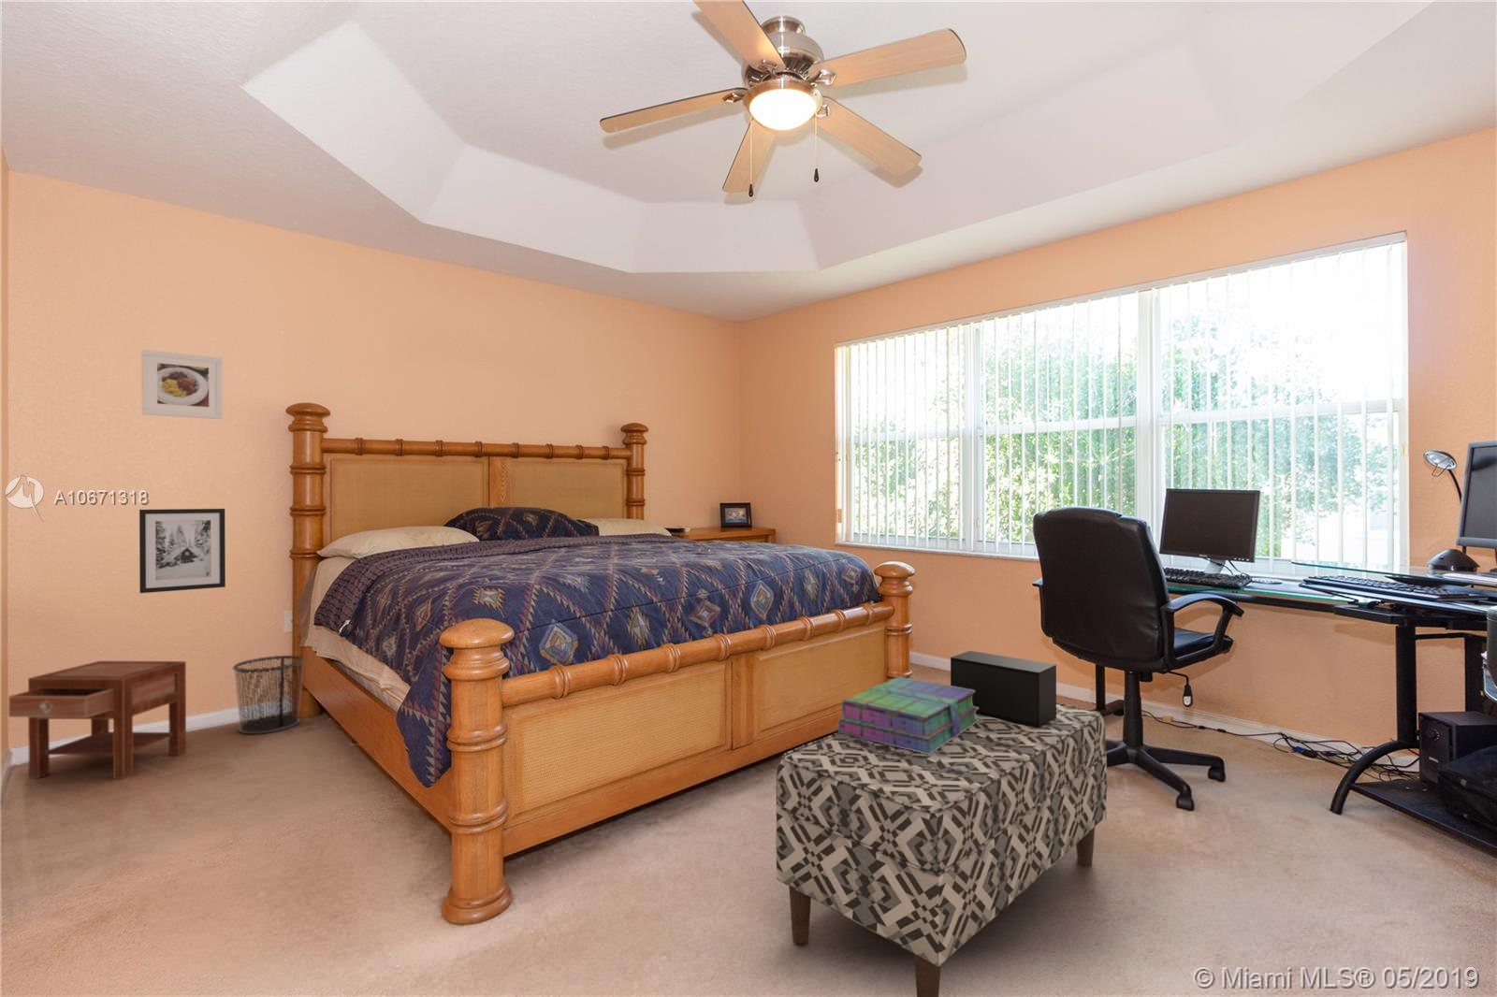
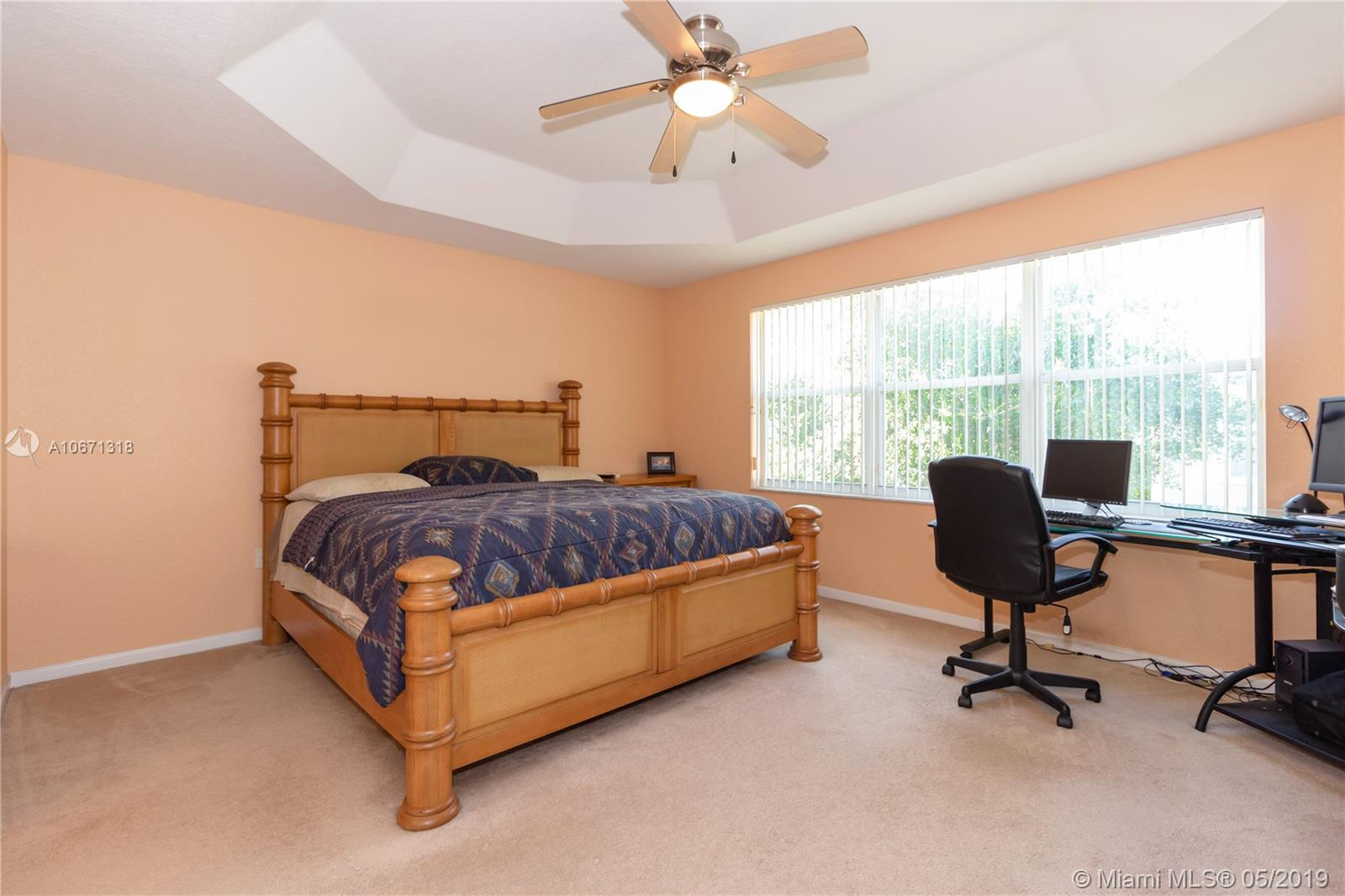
- bench [775,701,1107,997]
- stack of books [837,677,978,754]
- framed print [140,349,224,419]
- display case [949,650,1057,728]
- waste bin [232,654,306,736]
- wall art [138,507,226,594]
- nightstand [8,660,187,780]
